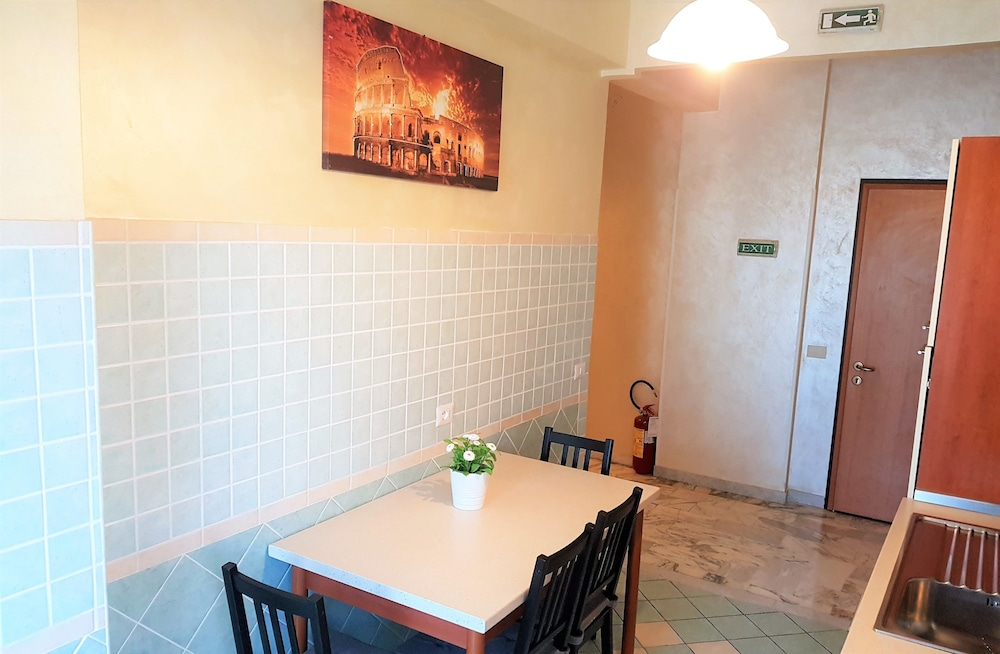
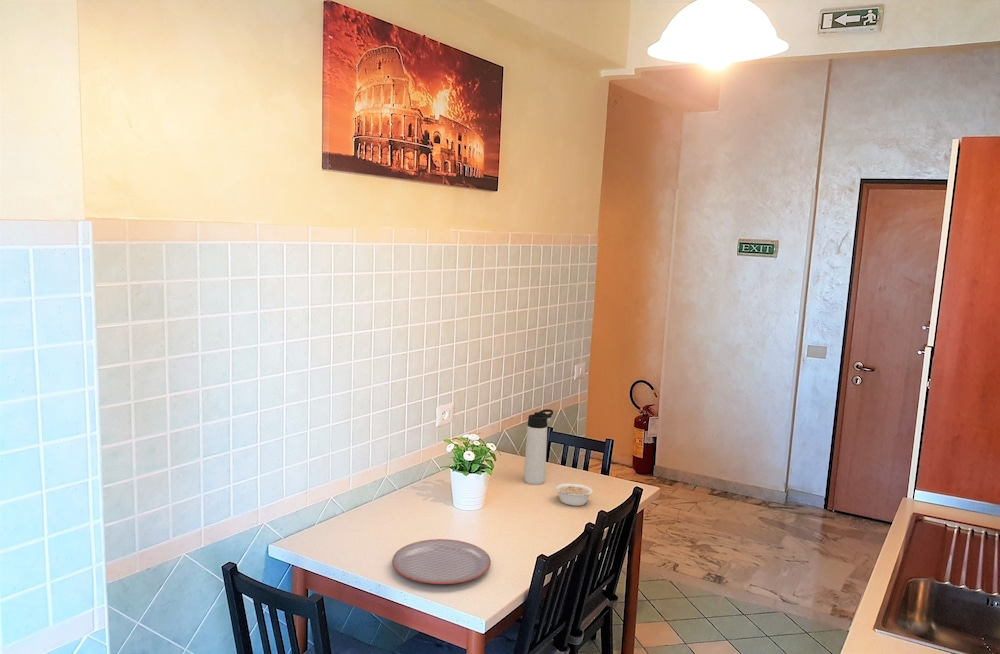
+ legume [554,482,594,507]
+ plate [391,538,492,585]
+ thermos bottle [523,408,554,486]
